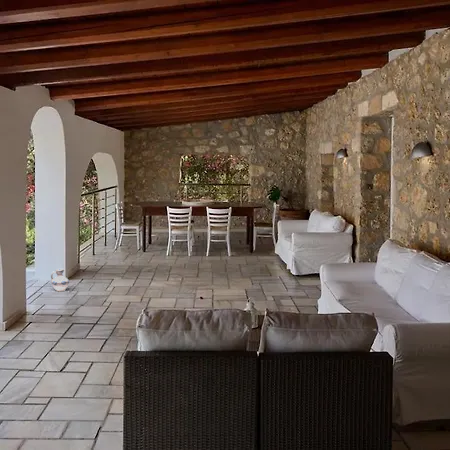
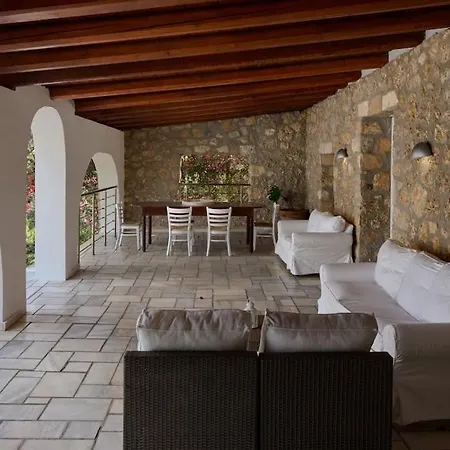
- ceramic jug [50,268,70,292]
